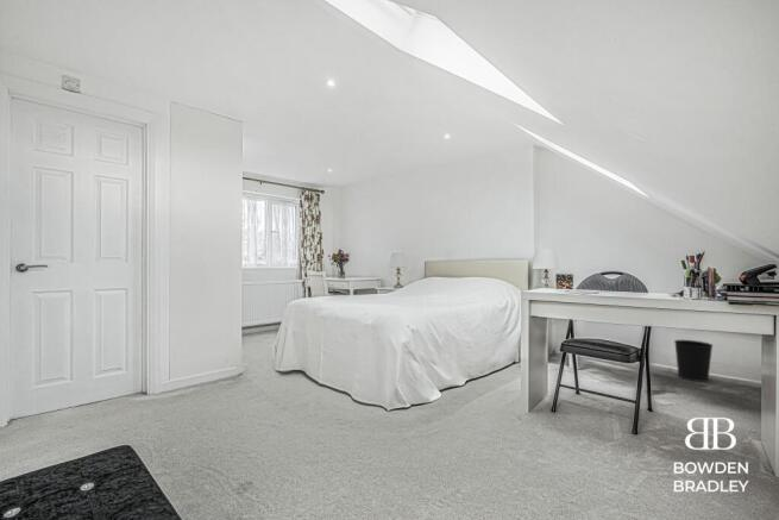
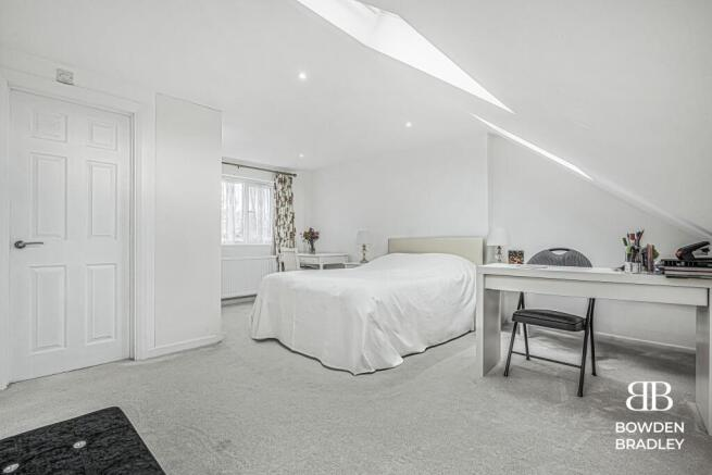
- wastebasket [673,339,715,383]
